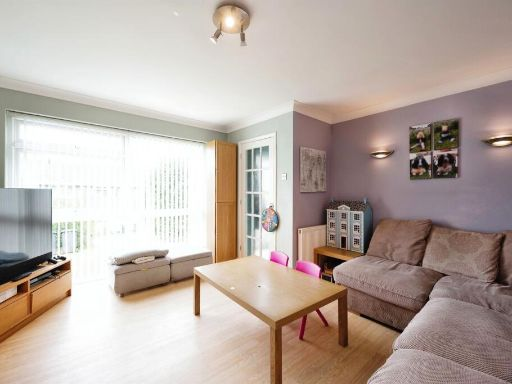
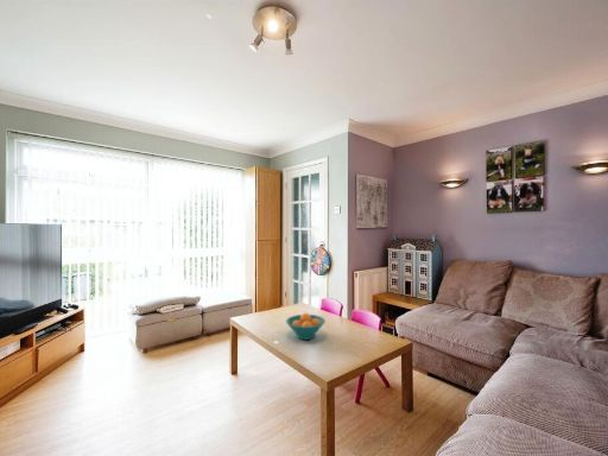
+ fruit bowl [285,311,327,341]
